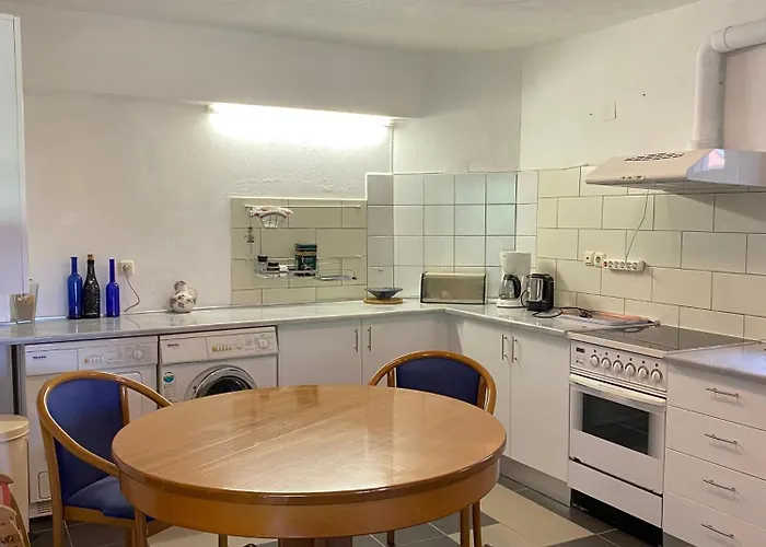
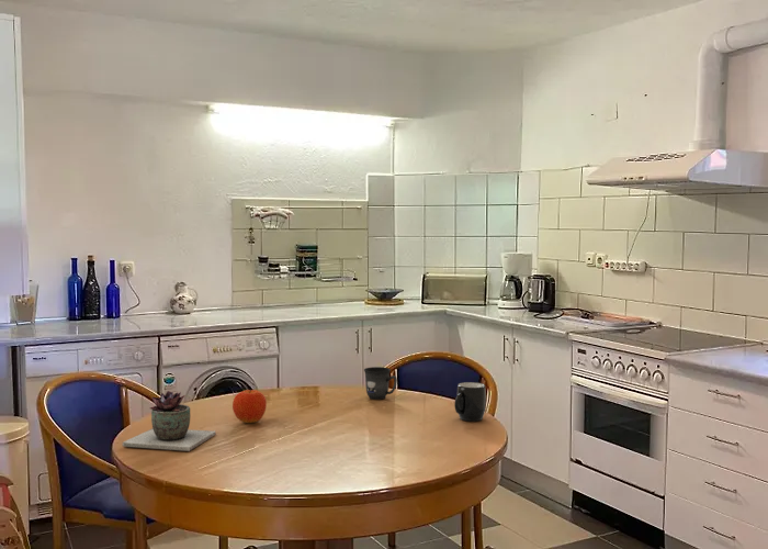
+ mug [453,381,487,423]
+ succulent plant [121,390,217,452]
+ mug [363,366,398,401]
+ fruit [231,389,268,424]
